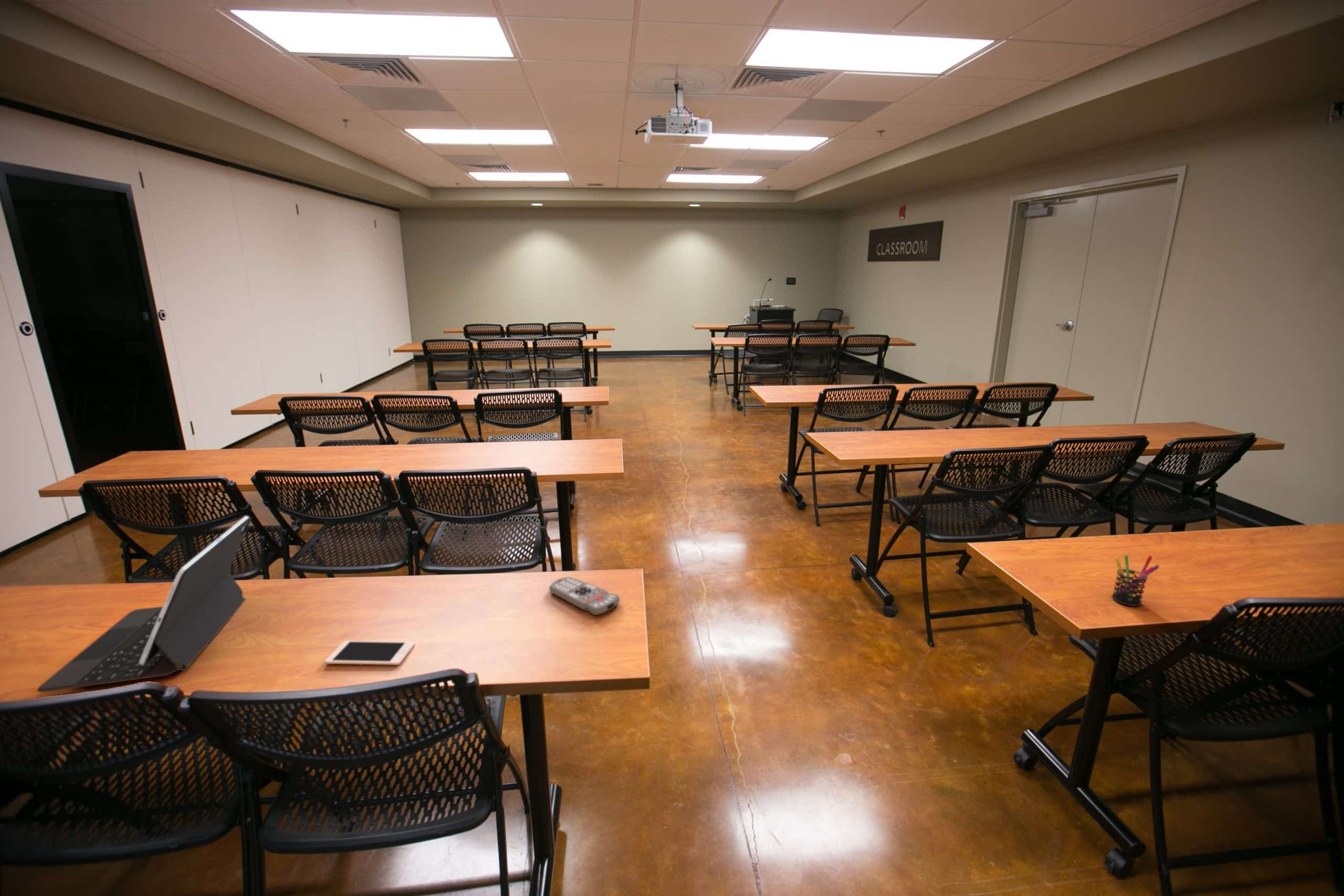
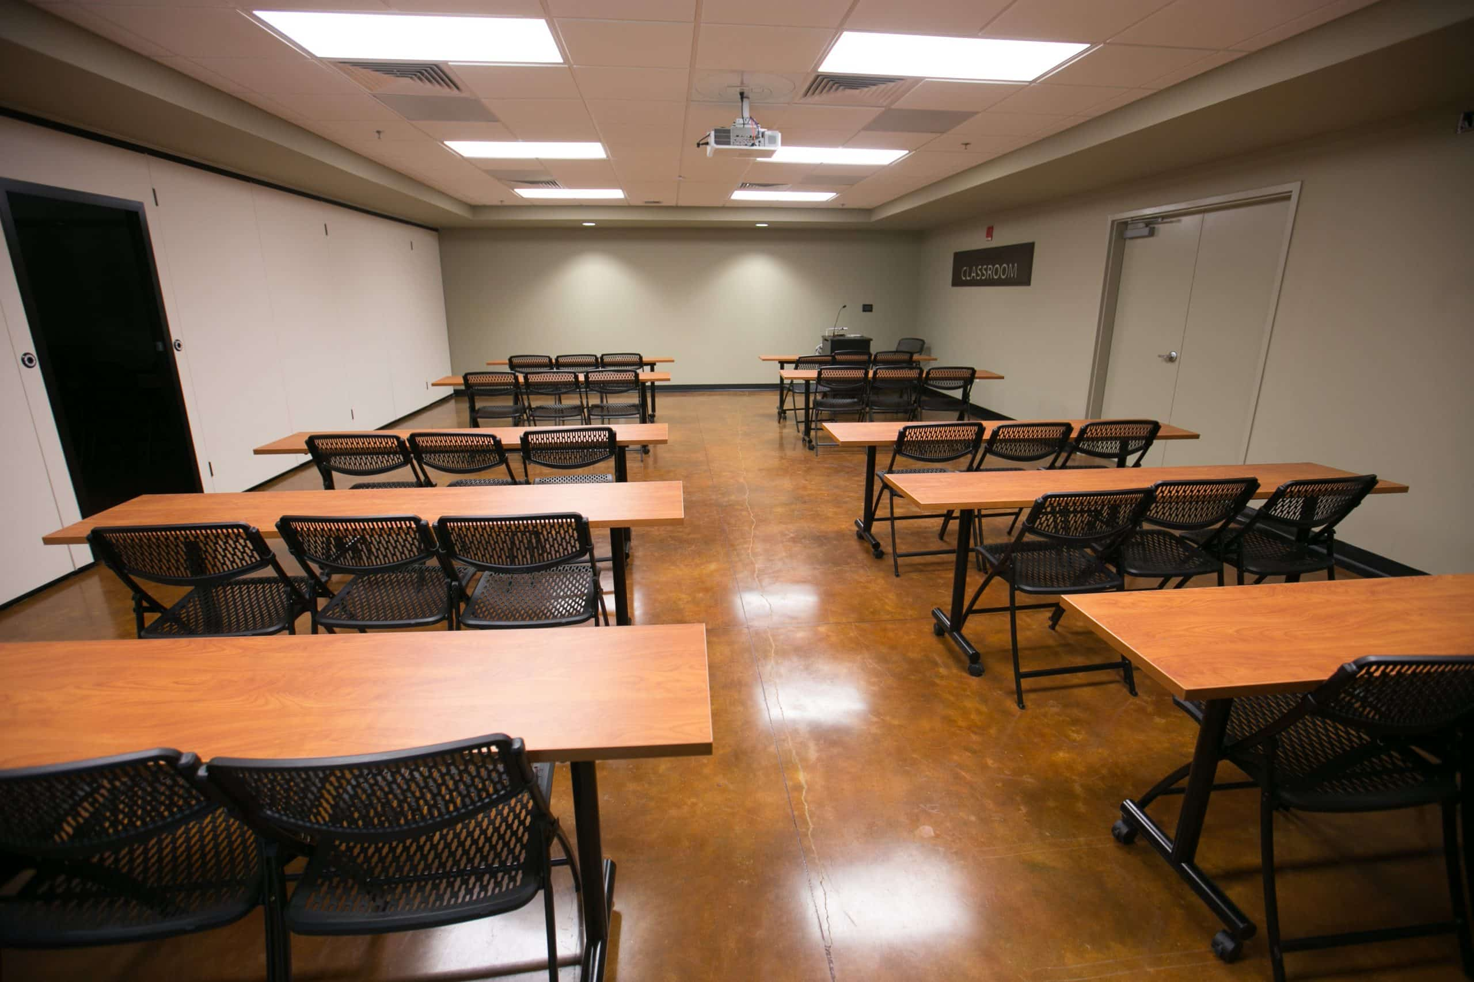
- cell phone [324,640,415,666]
- tablet [37,515,252,692]
- pen holder [1111,554,1160,607]
- remote control [549,576,621,616]
